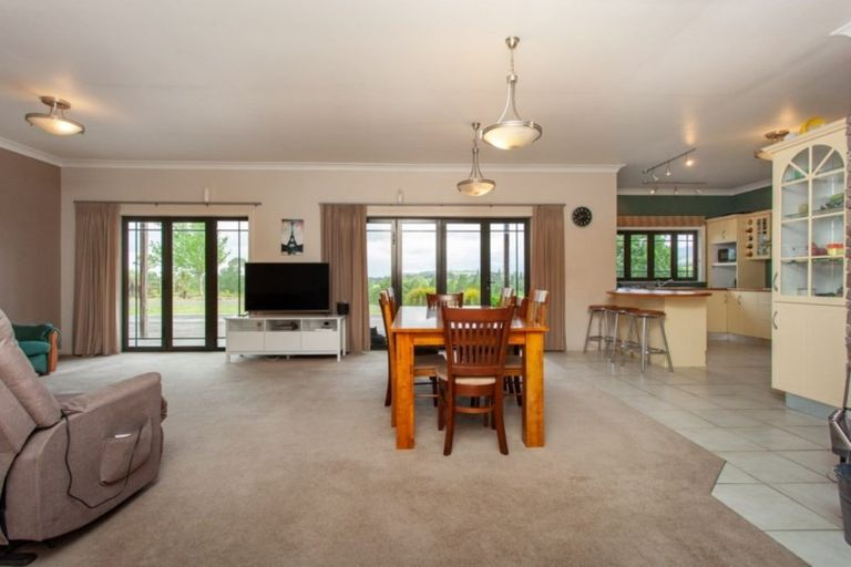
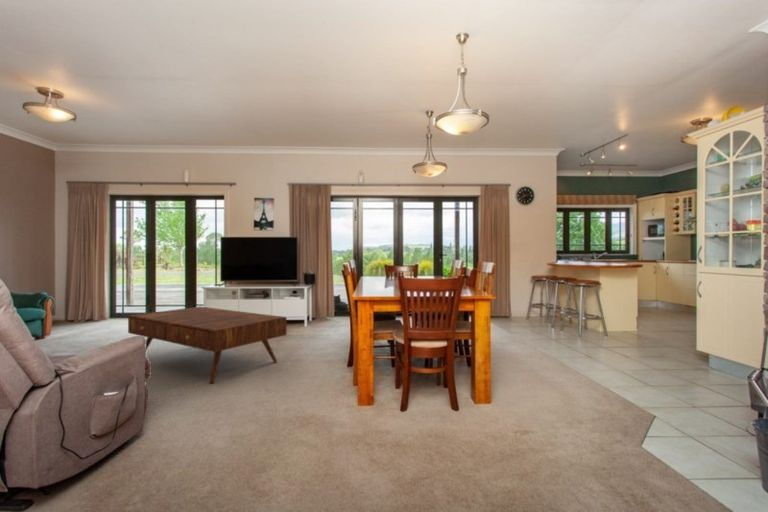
+ coffee table [127,306,288,384]
